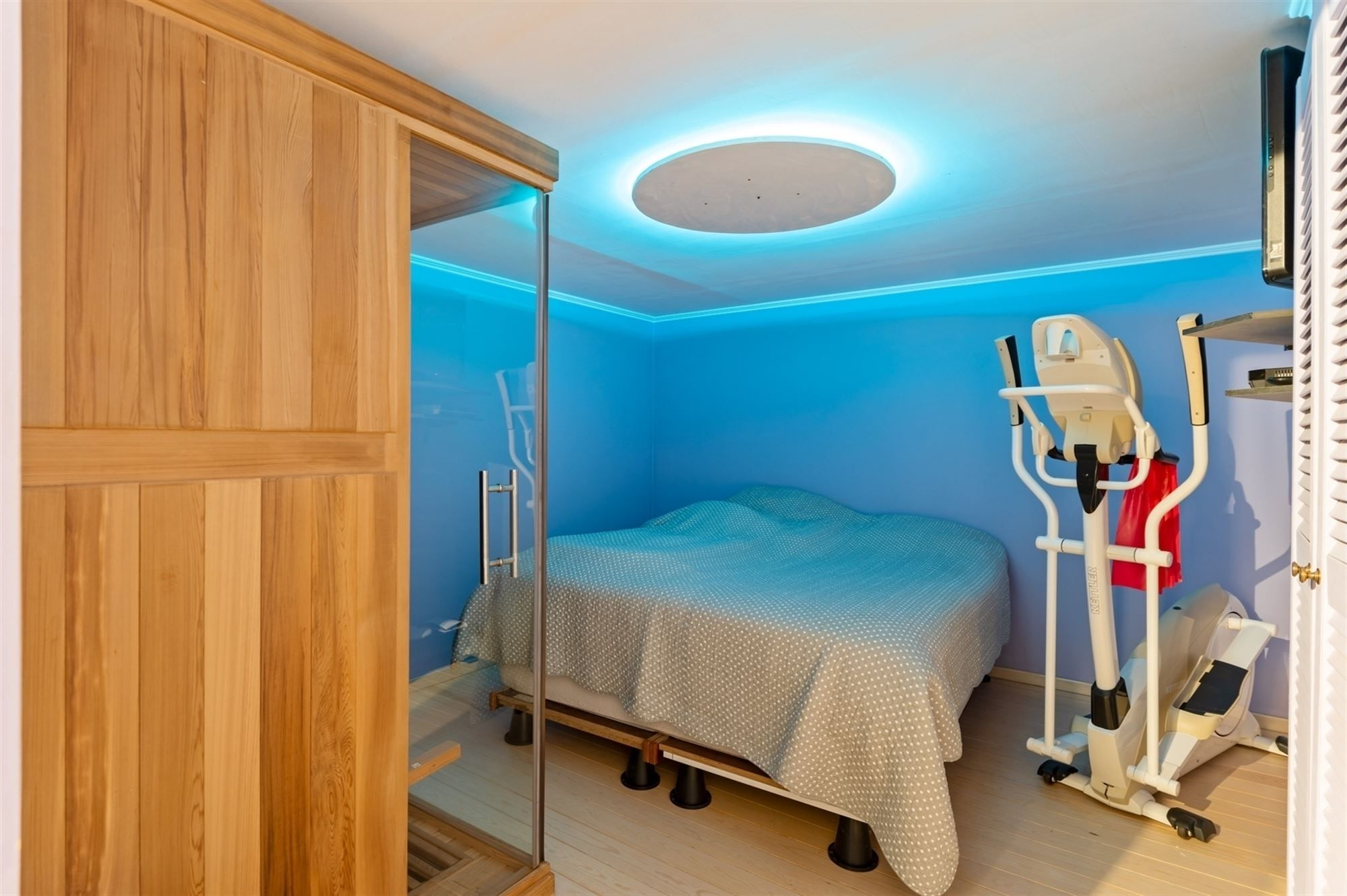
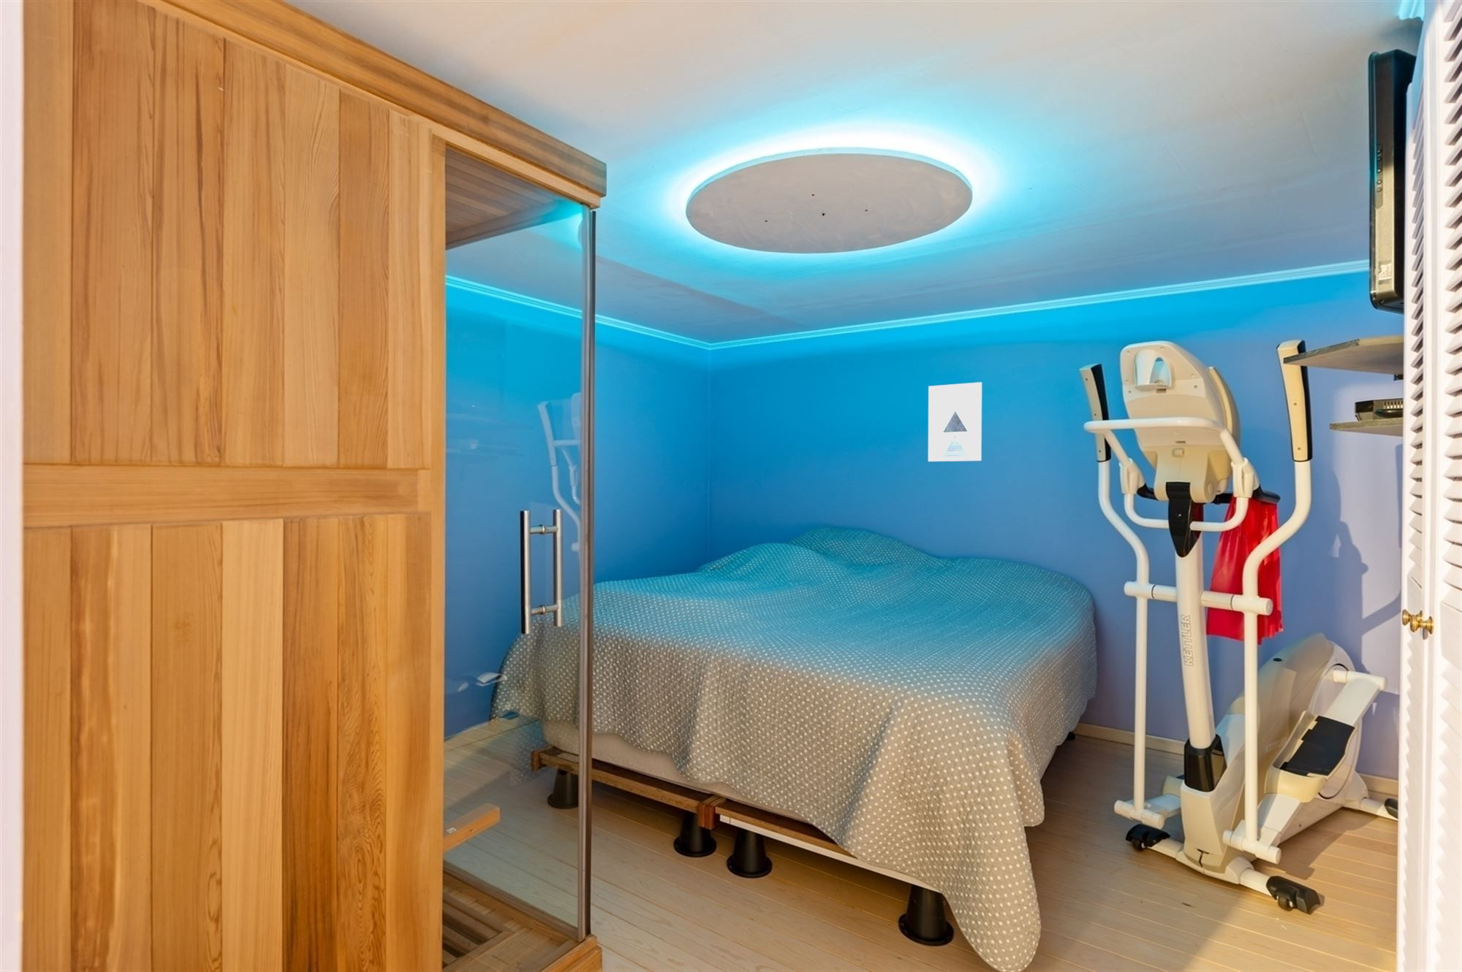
+ wall art [928,381,982,462]
